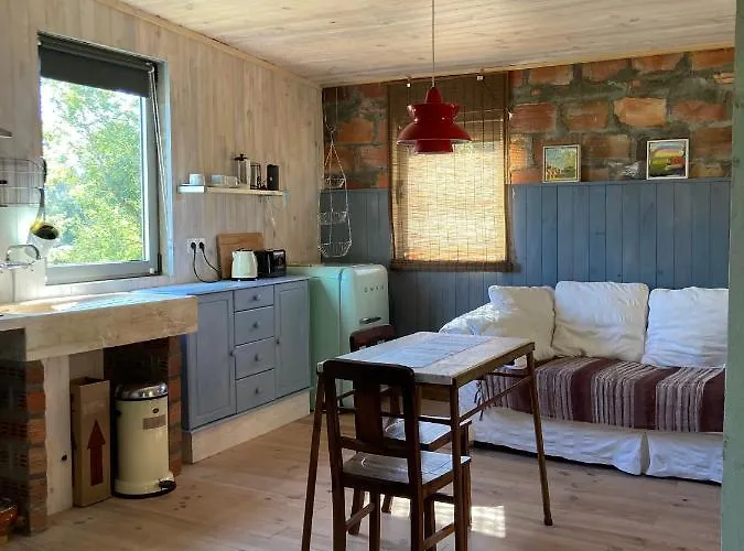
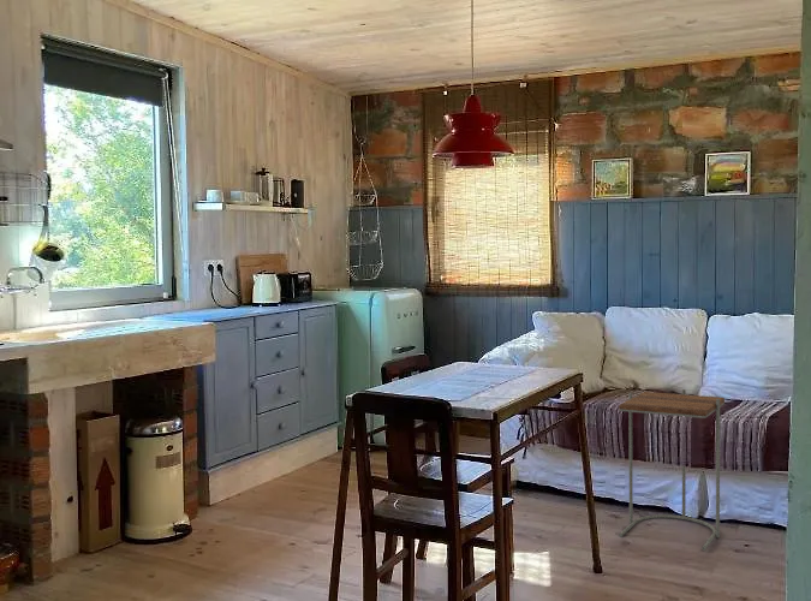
+ side table [618,388,726,552]
